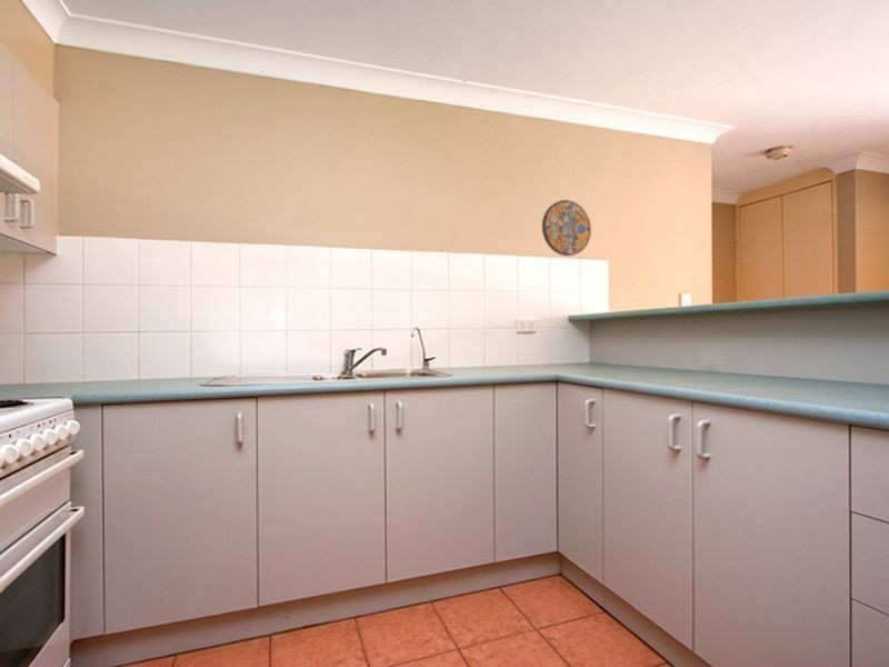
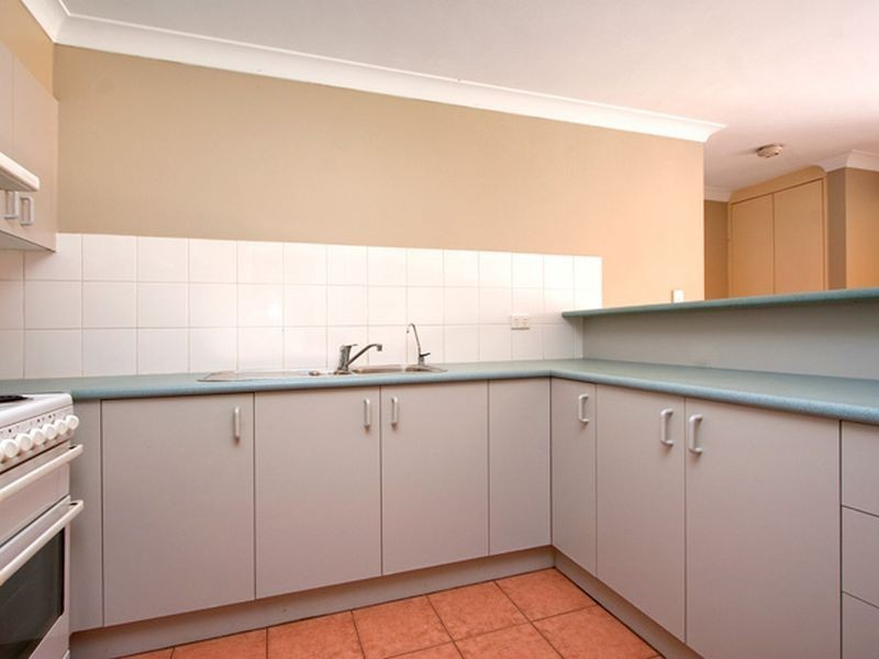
- manhole cover [541,199,592,257]
